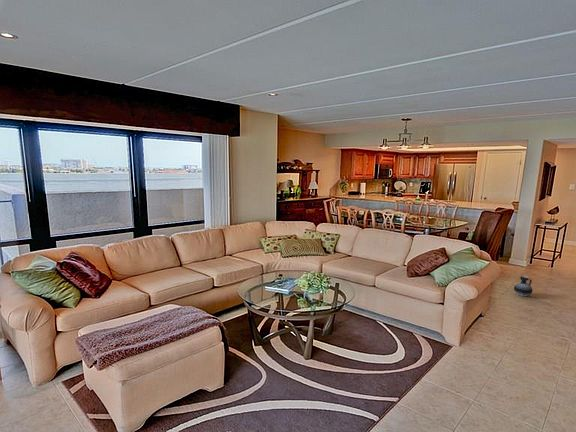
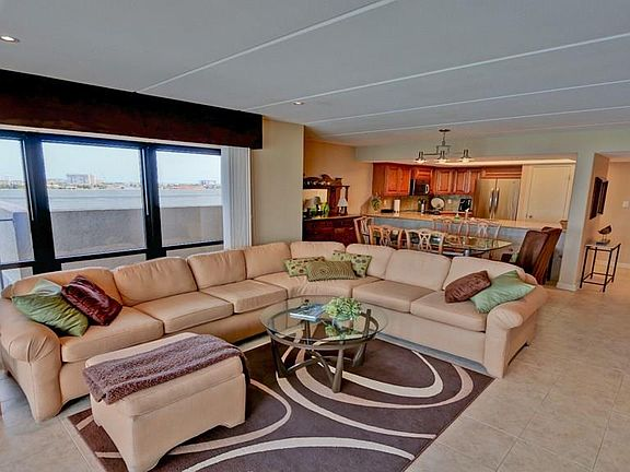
- ceramic jug [513,275,534,297]
